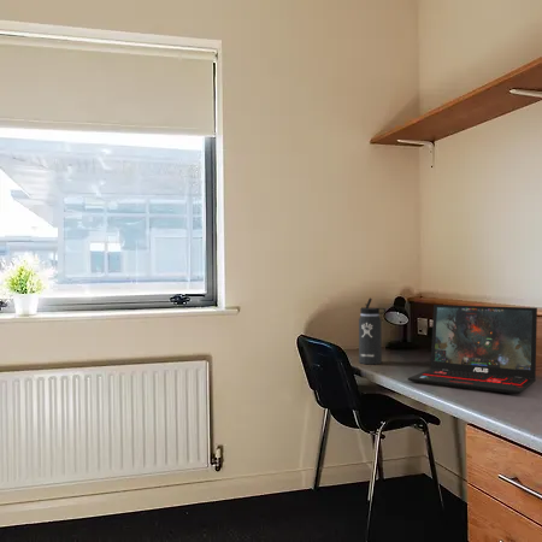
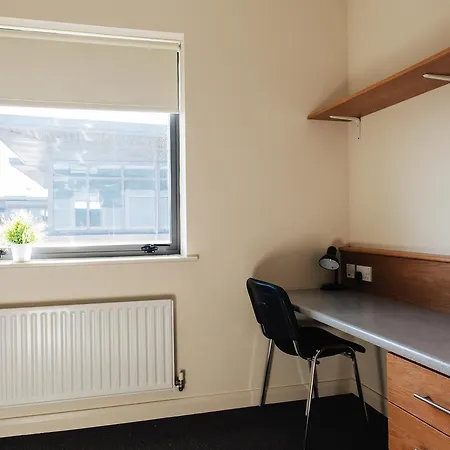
- thermos bottle [358,297,387,365]
- laptop [407,304,538,395]
